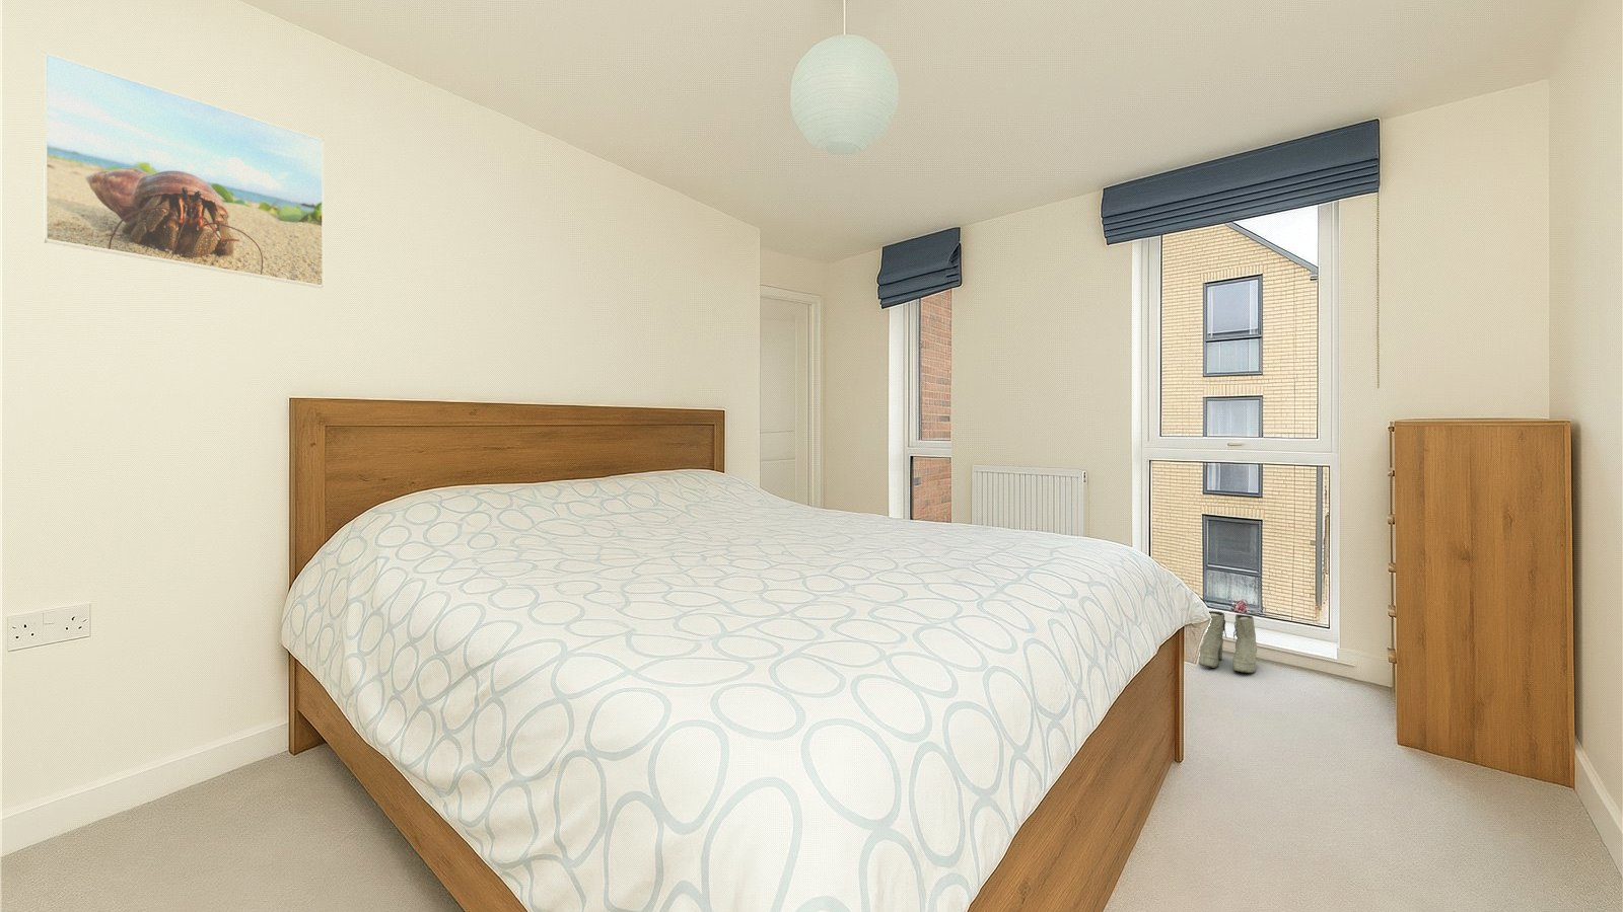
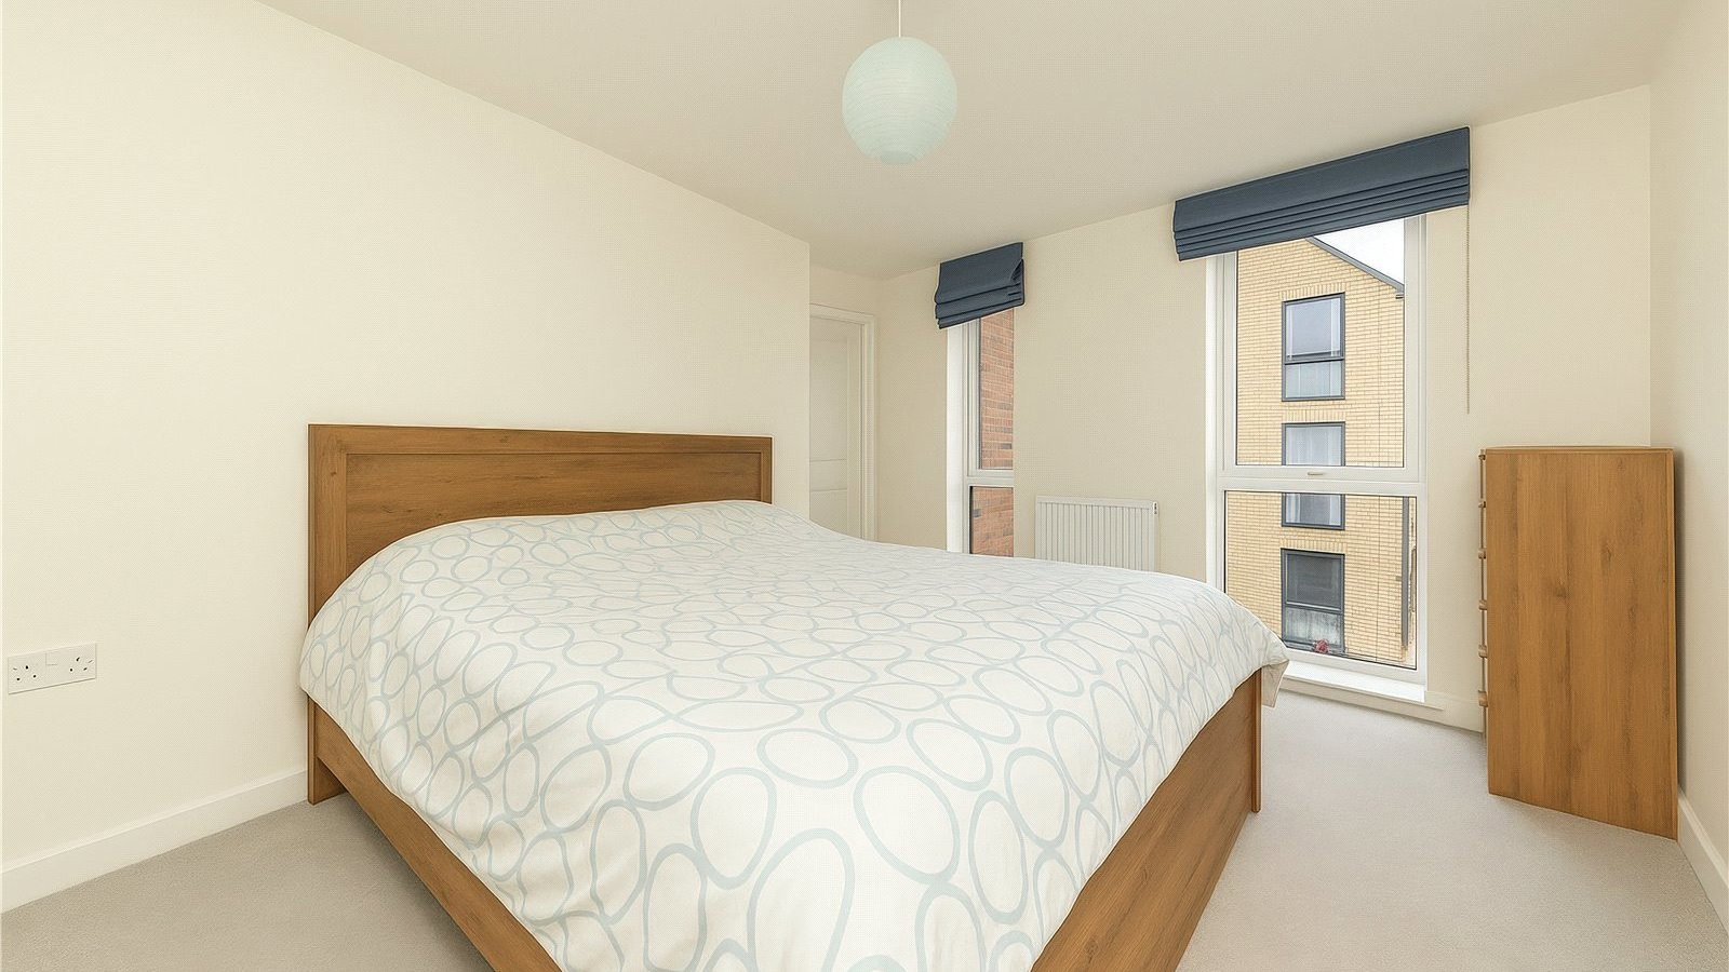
- boots [1198,610,1257,674]
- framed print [42,51,324,288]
